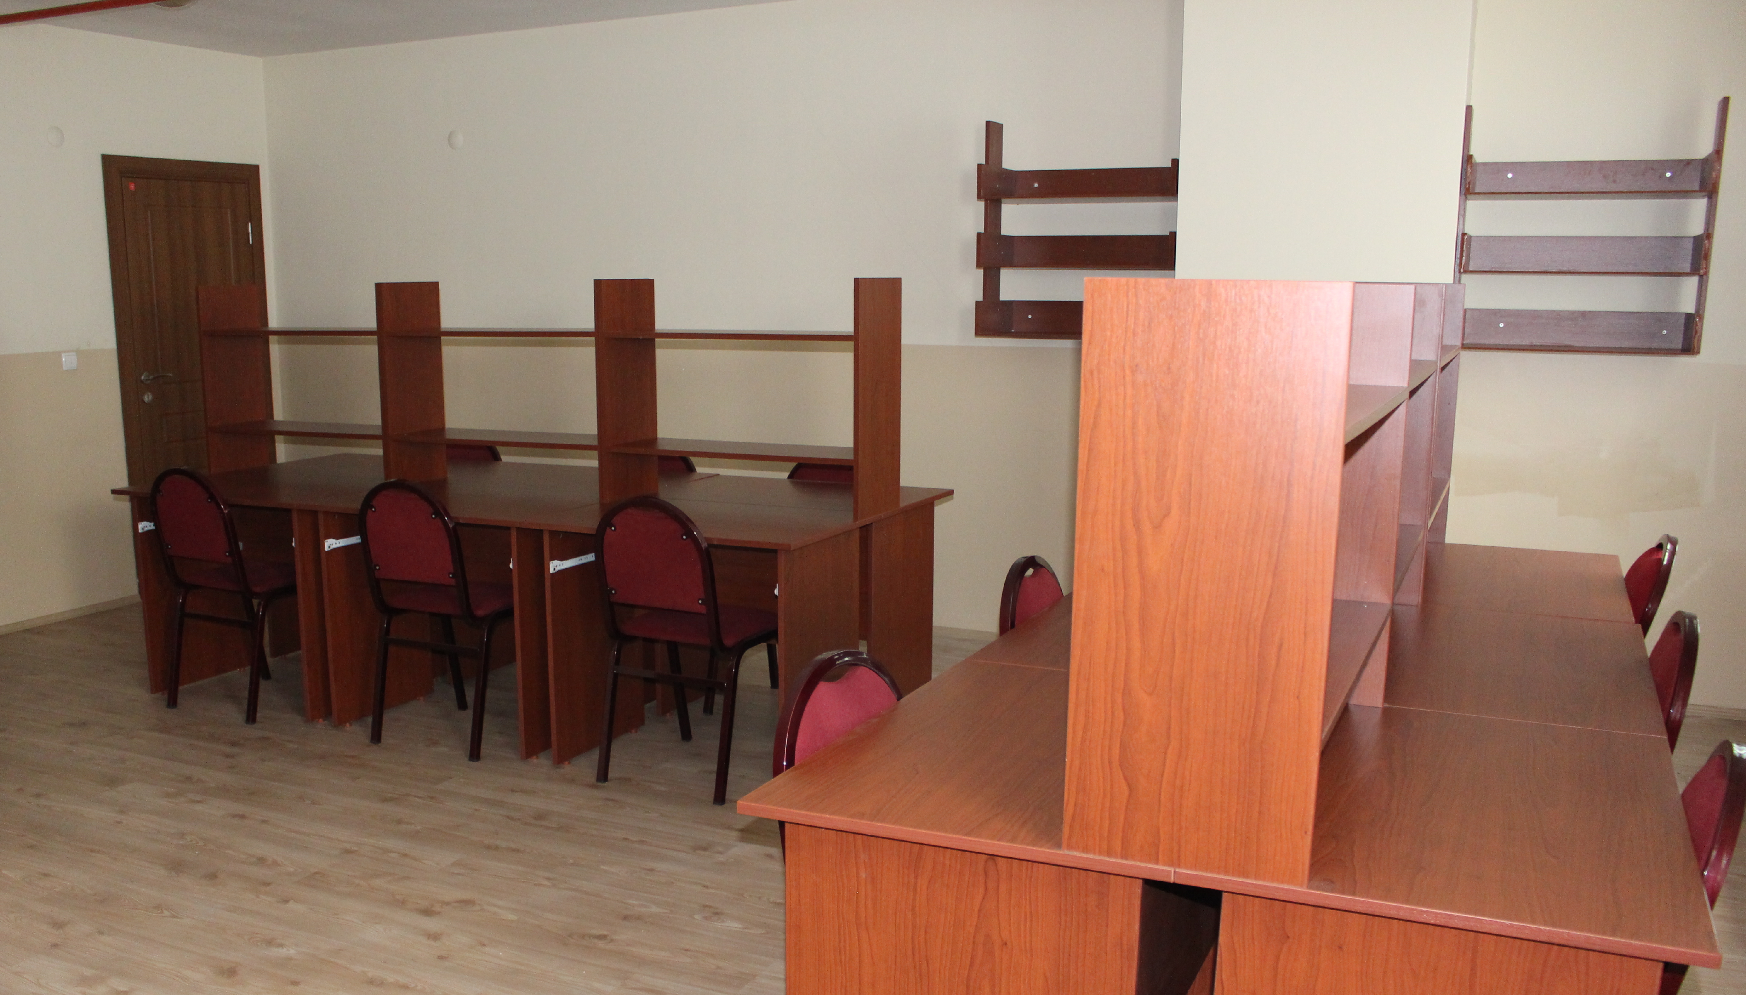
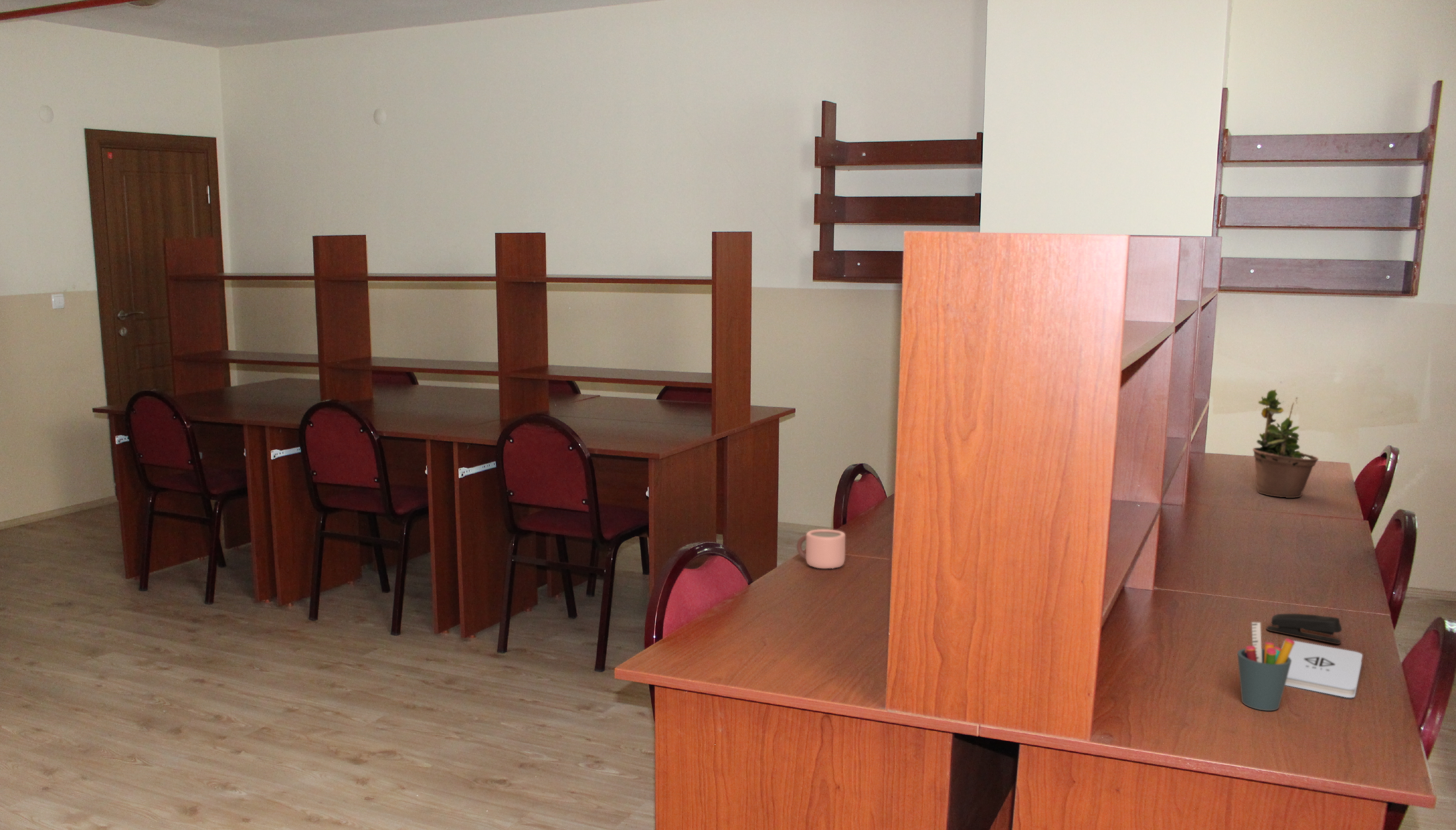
+ stapler [1266,613,1342,644]
+ pen holder [1237,622,1295,711]
+ potted plant [1252,381,1319,498]
+ mug [796,529,846,569]
+ notepad [1281,640,1363,698]
